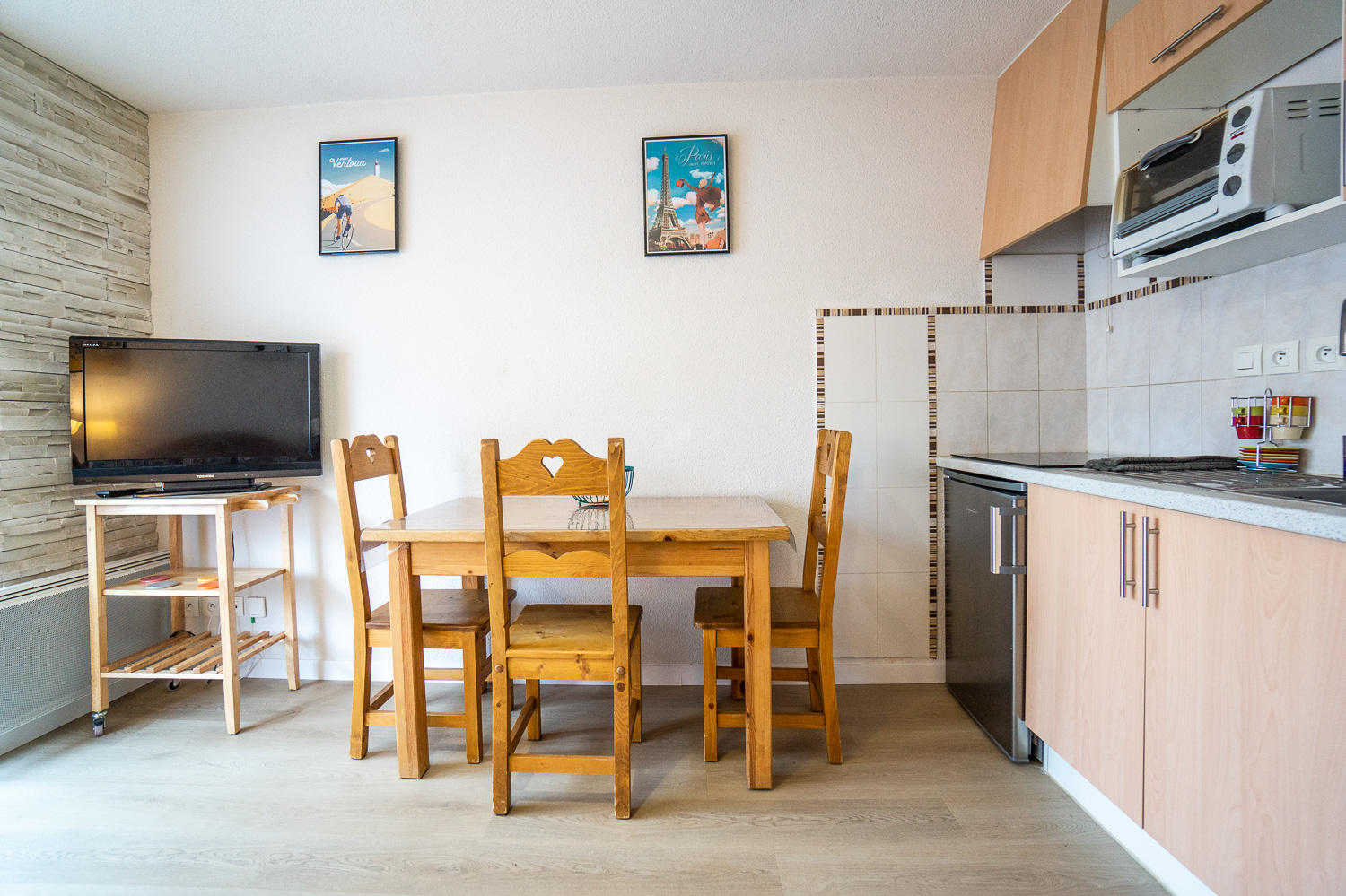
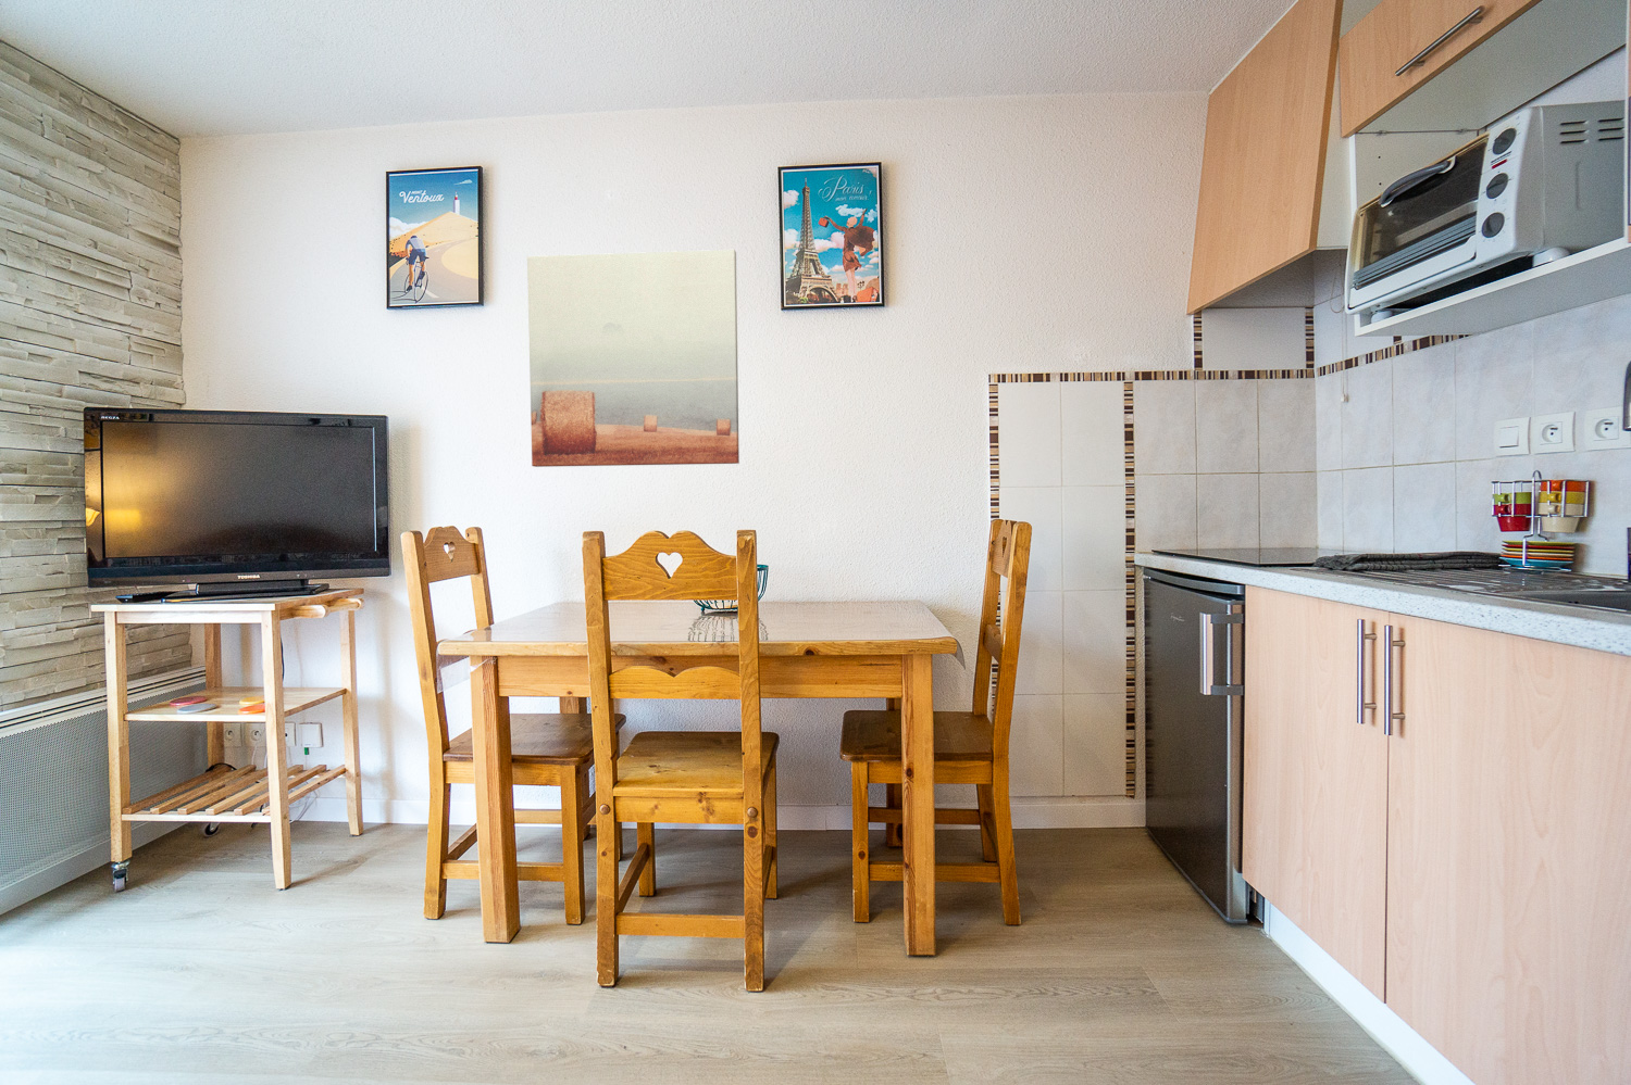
+ wall art [526,248,740,469]
